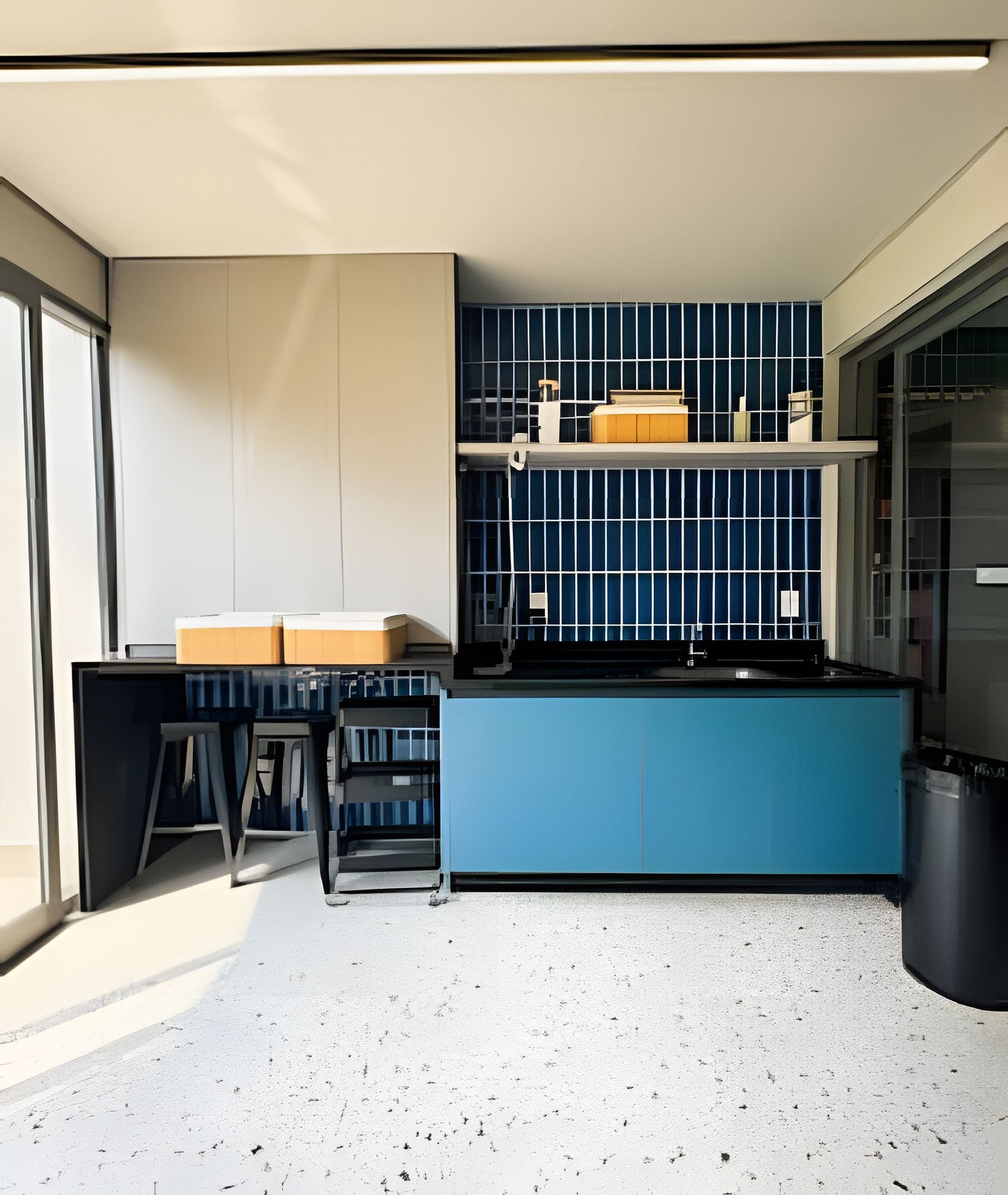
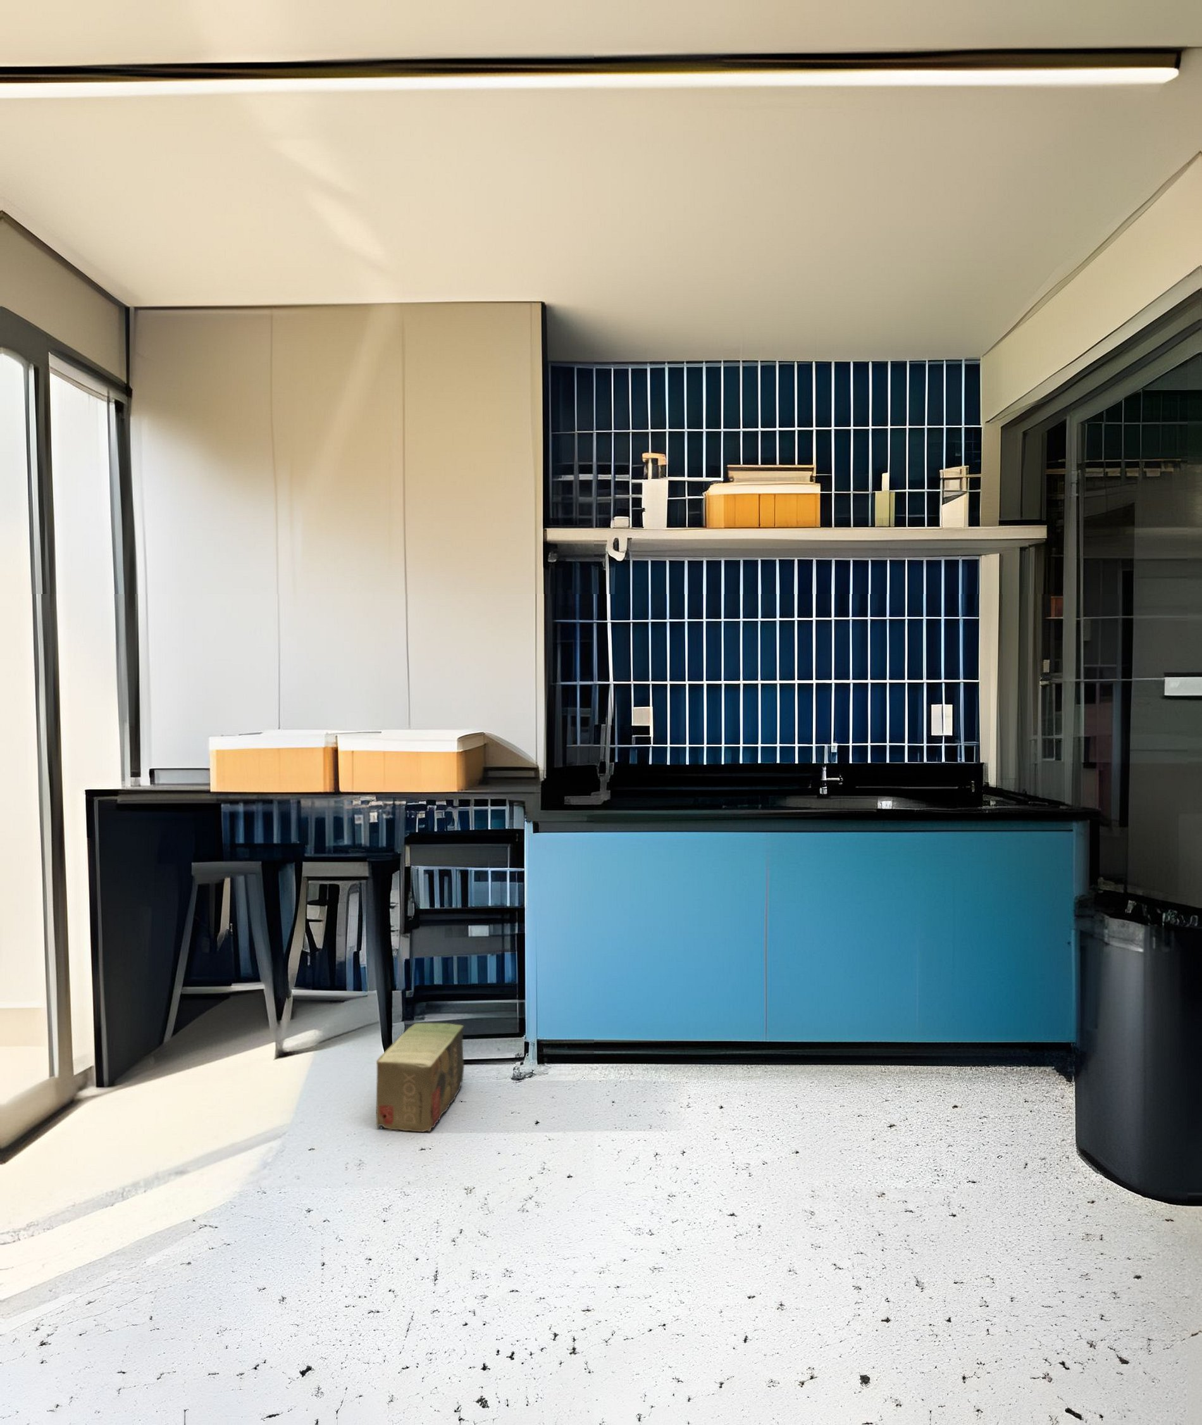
+ cardboard box [376,1023,465,1133]
